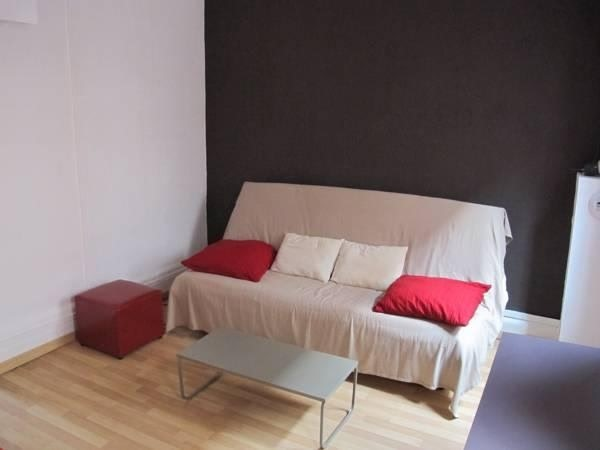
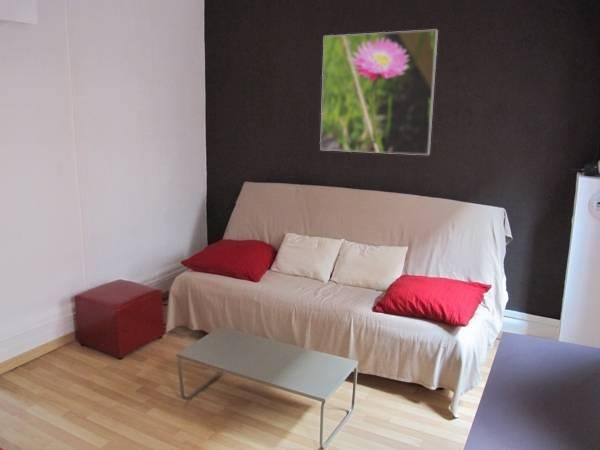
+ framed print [319,28,439,156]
